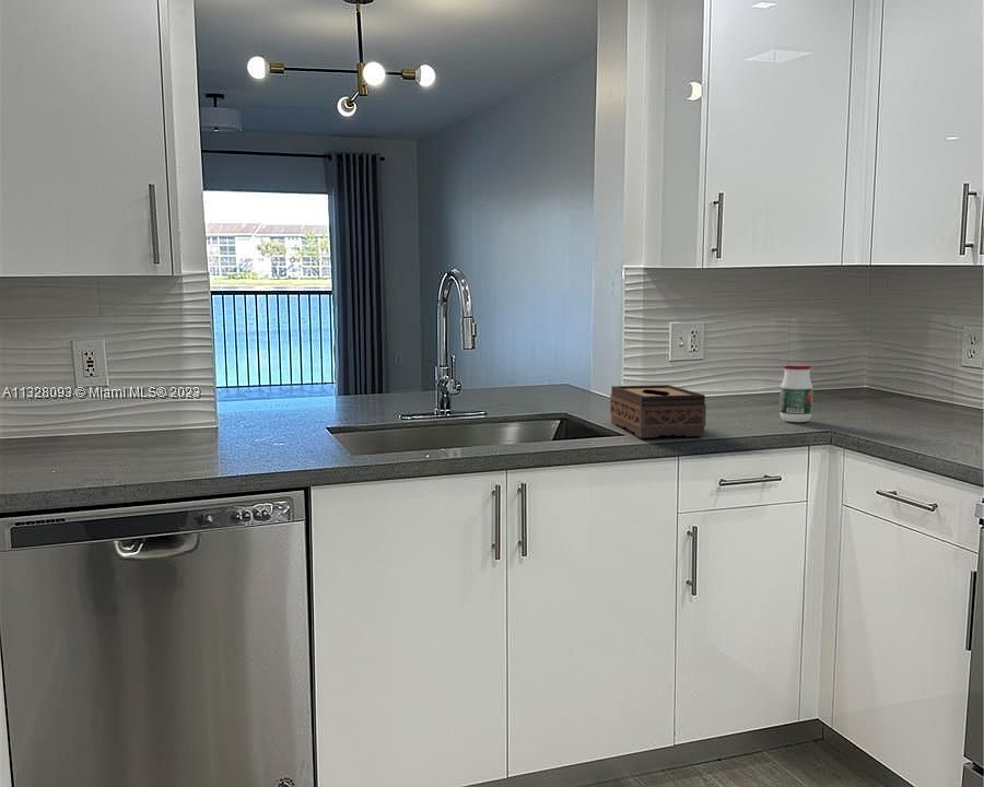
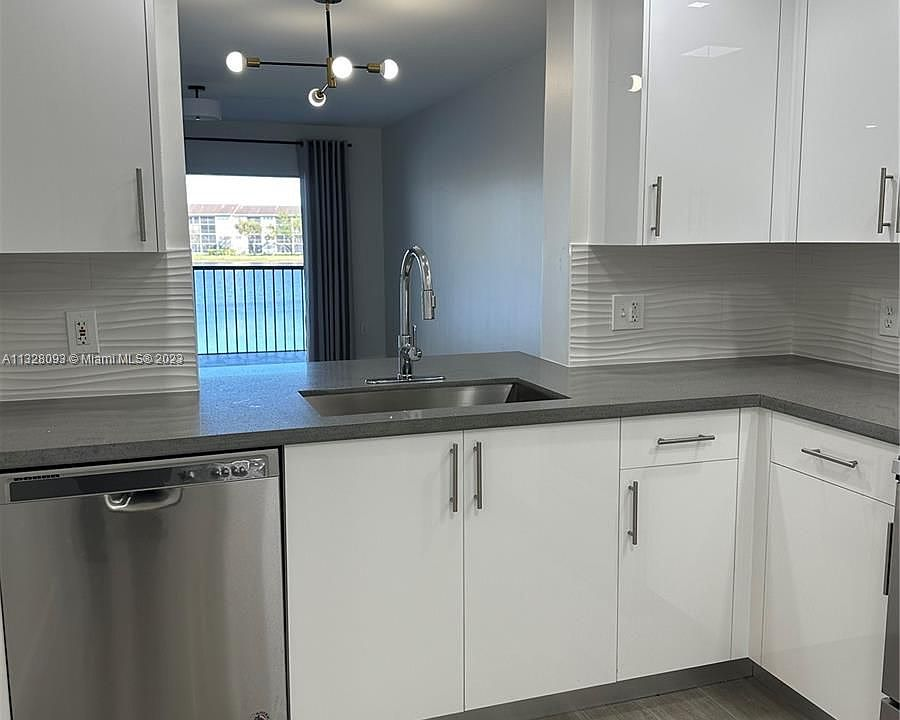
- jar [778,363,813,423]
- tissue box [609,384,707,439]
